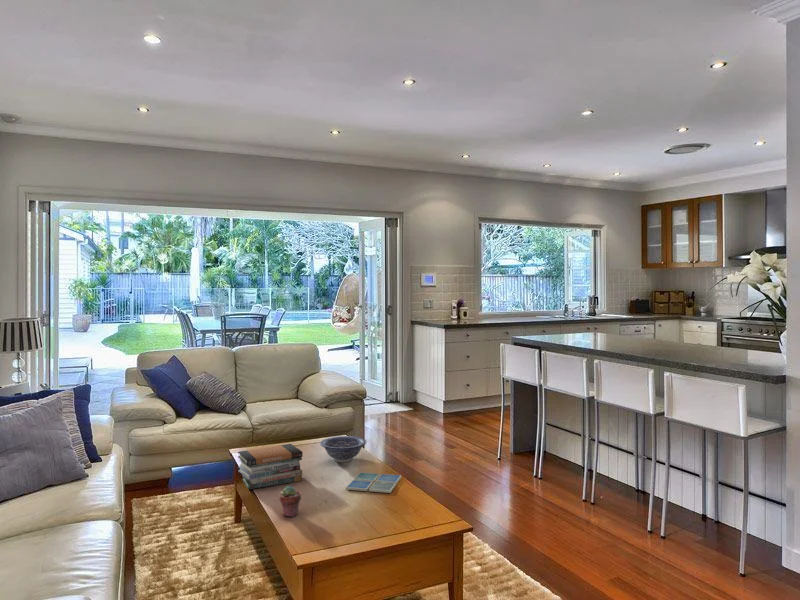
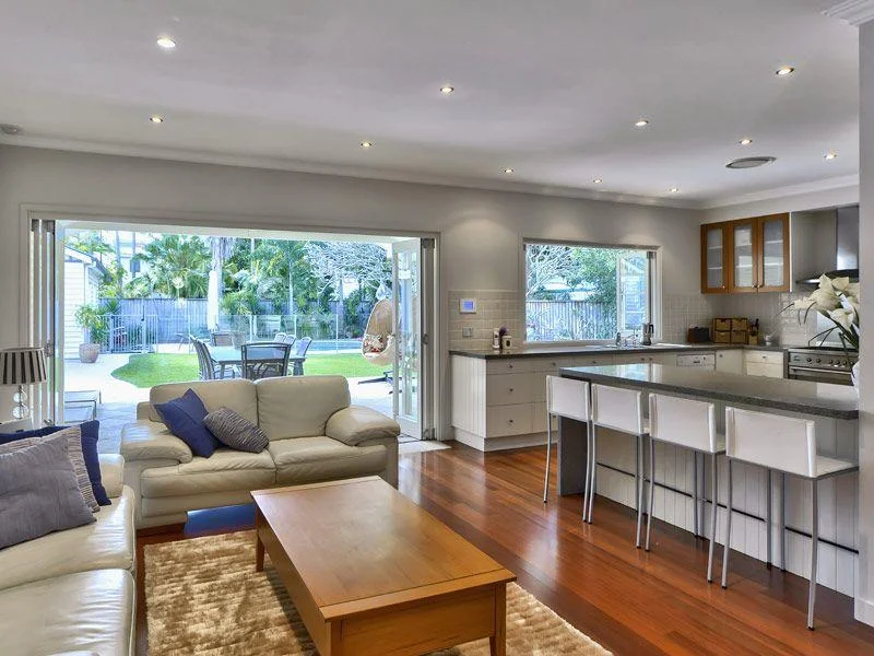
- potted succulent [278,485,302,518]
- decorative bowl [319,435,367,463]
- drink coaster [345,471,402,494]
- book stack [237,443,304,490]
